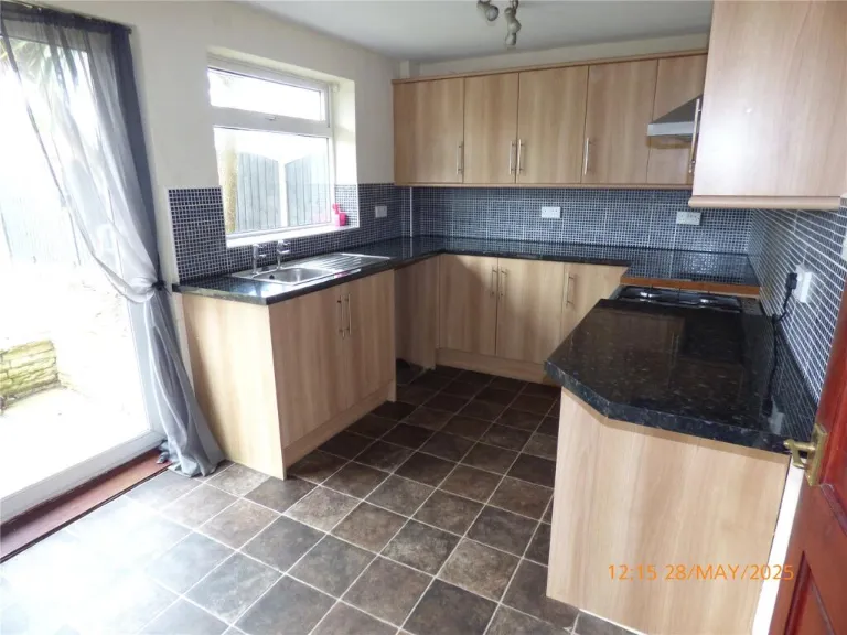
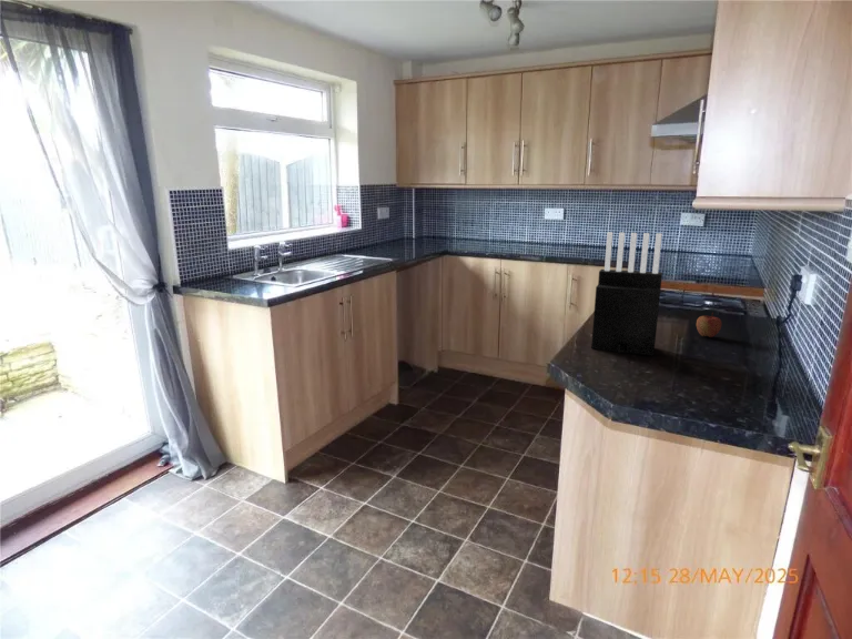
+ knife block [590,231,663,357]
+ apple [696,312,722,338]
